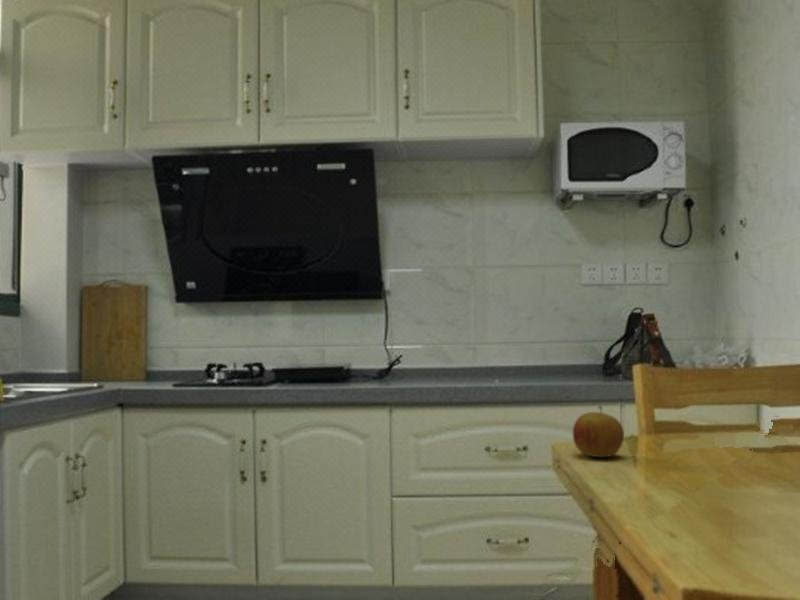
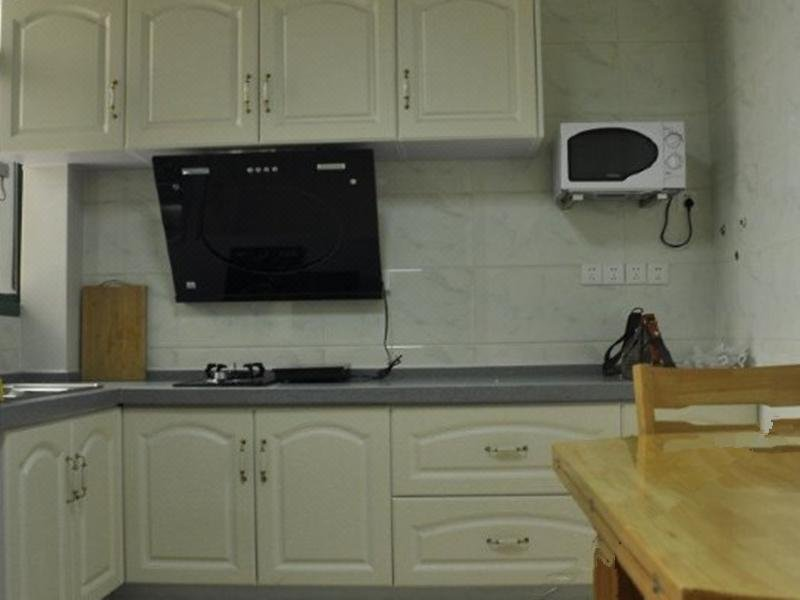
- apple [572,405,625,458]
